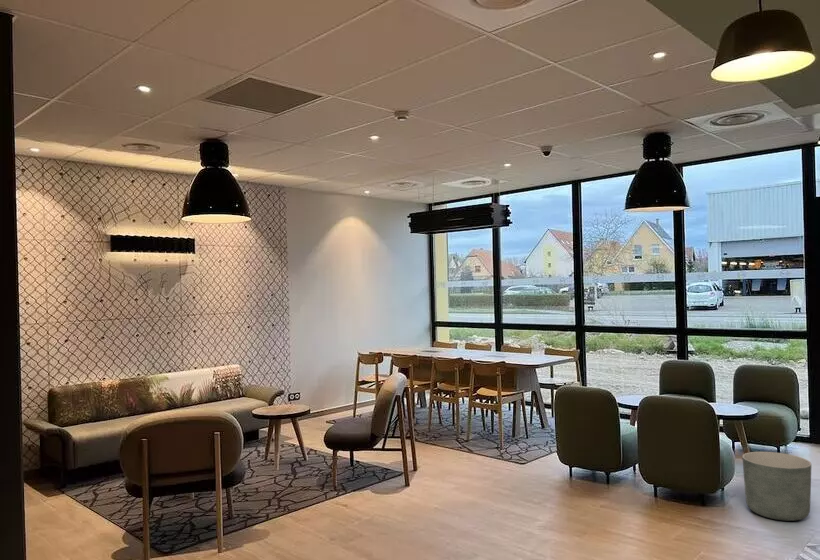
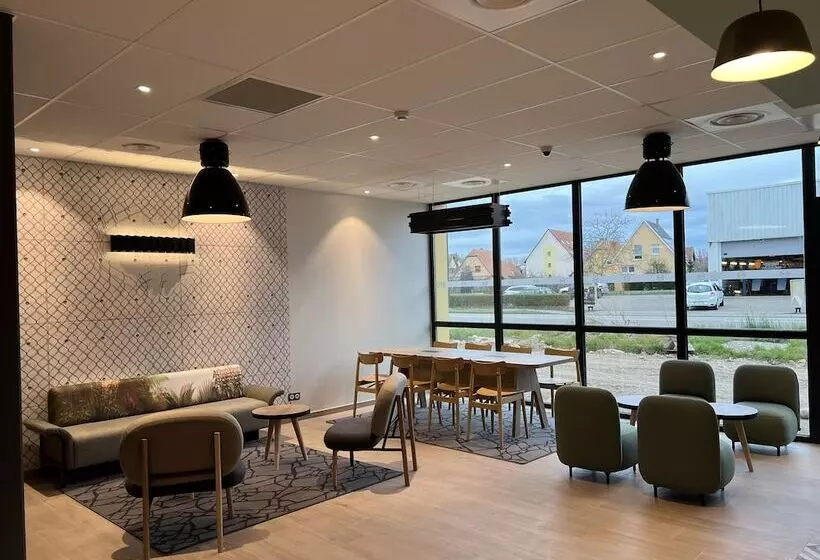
- planter [741,451,812,522]
